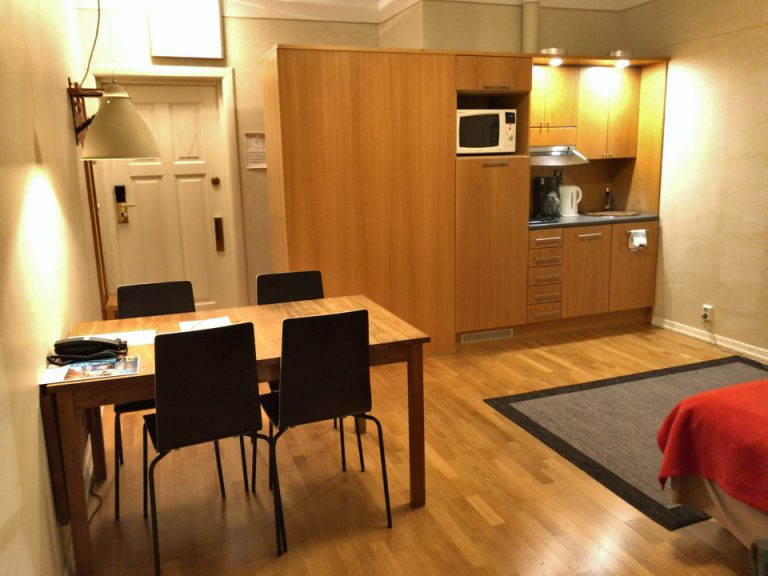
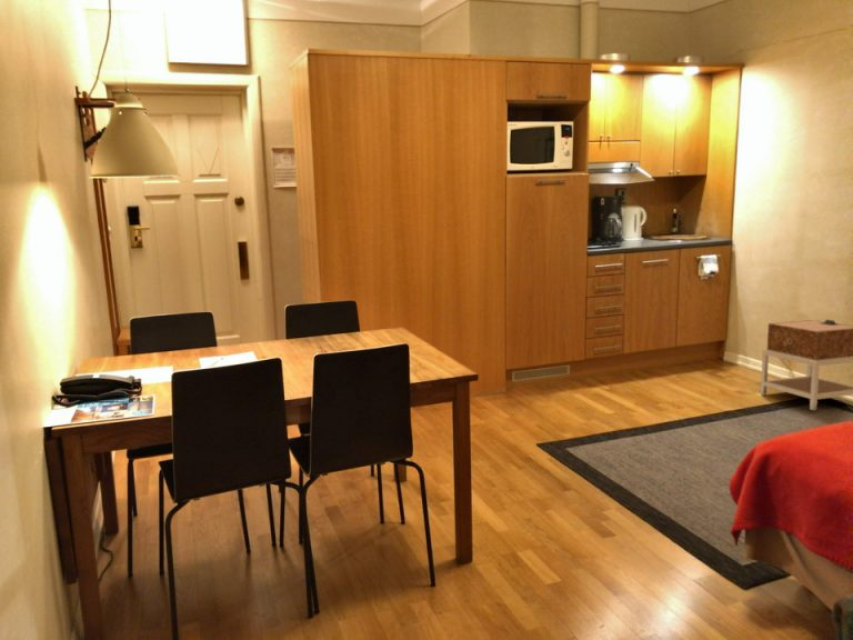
+ nightstand [760,319,853,412]
